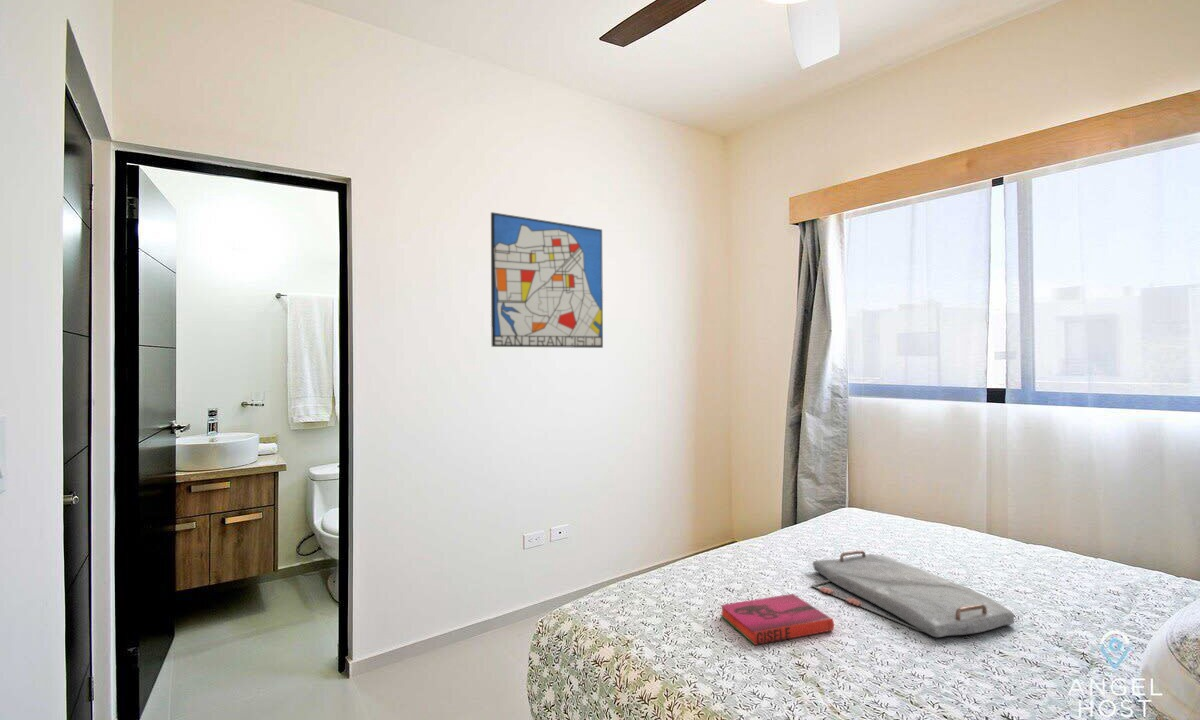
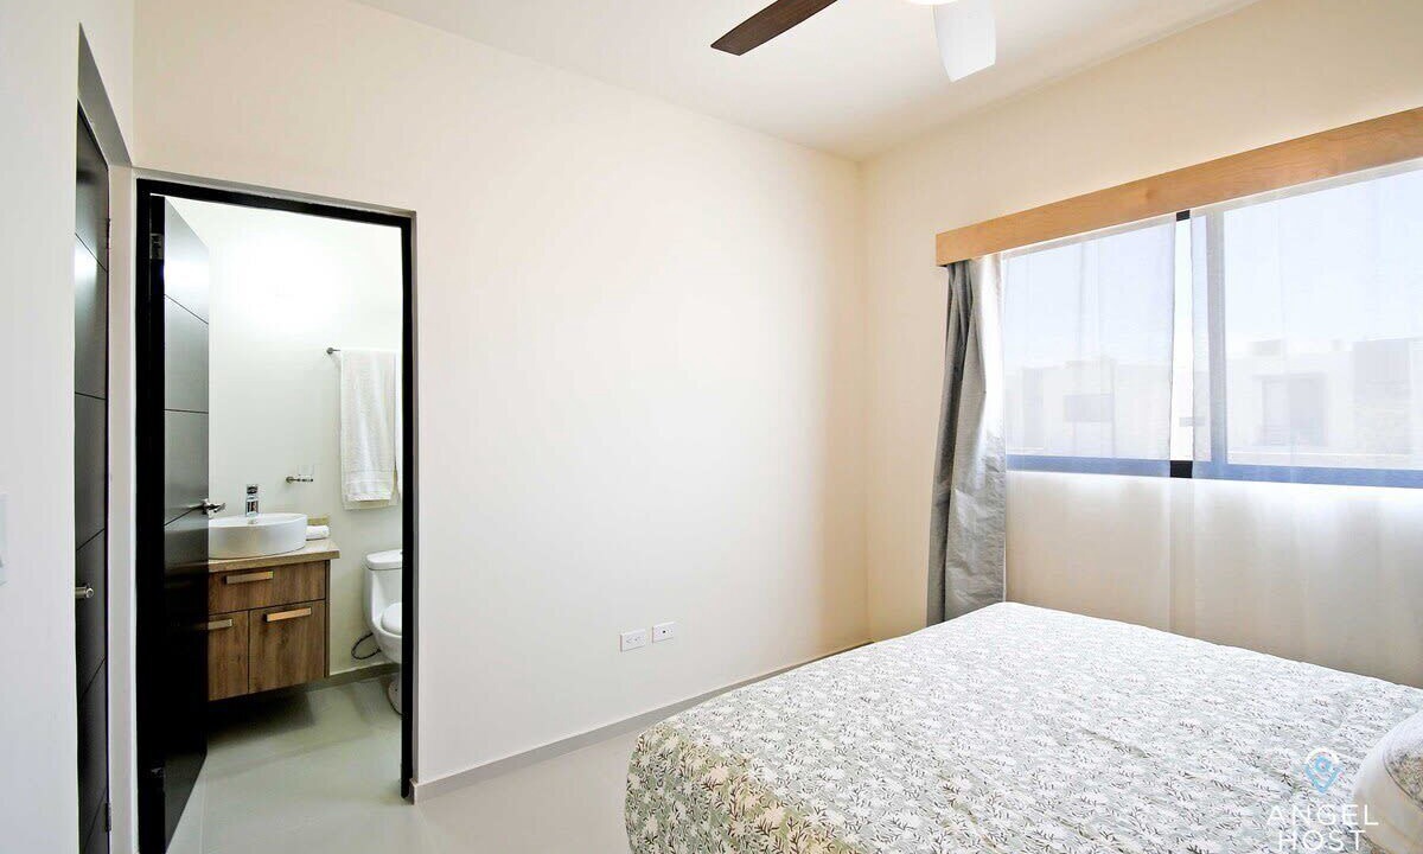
- hardback book [719,593,835,646]
- serving tray [810,550,1015,638]
- wall art [490,211,604,349]
